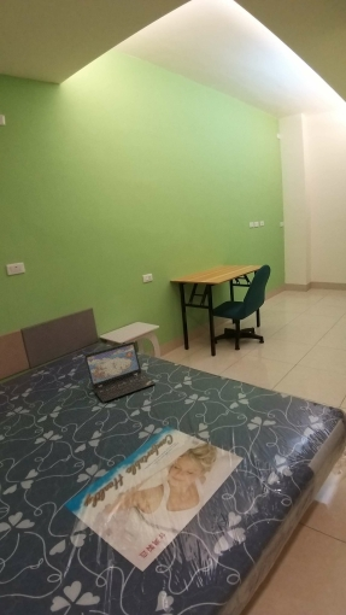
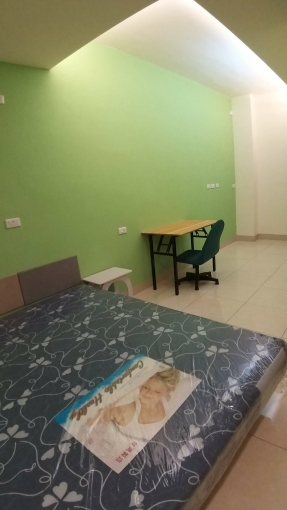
- laptop [83,340,157,403]
